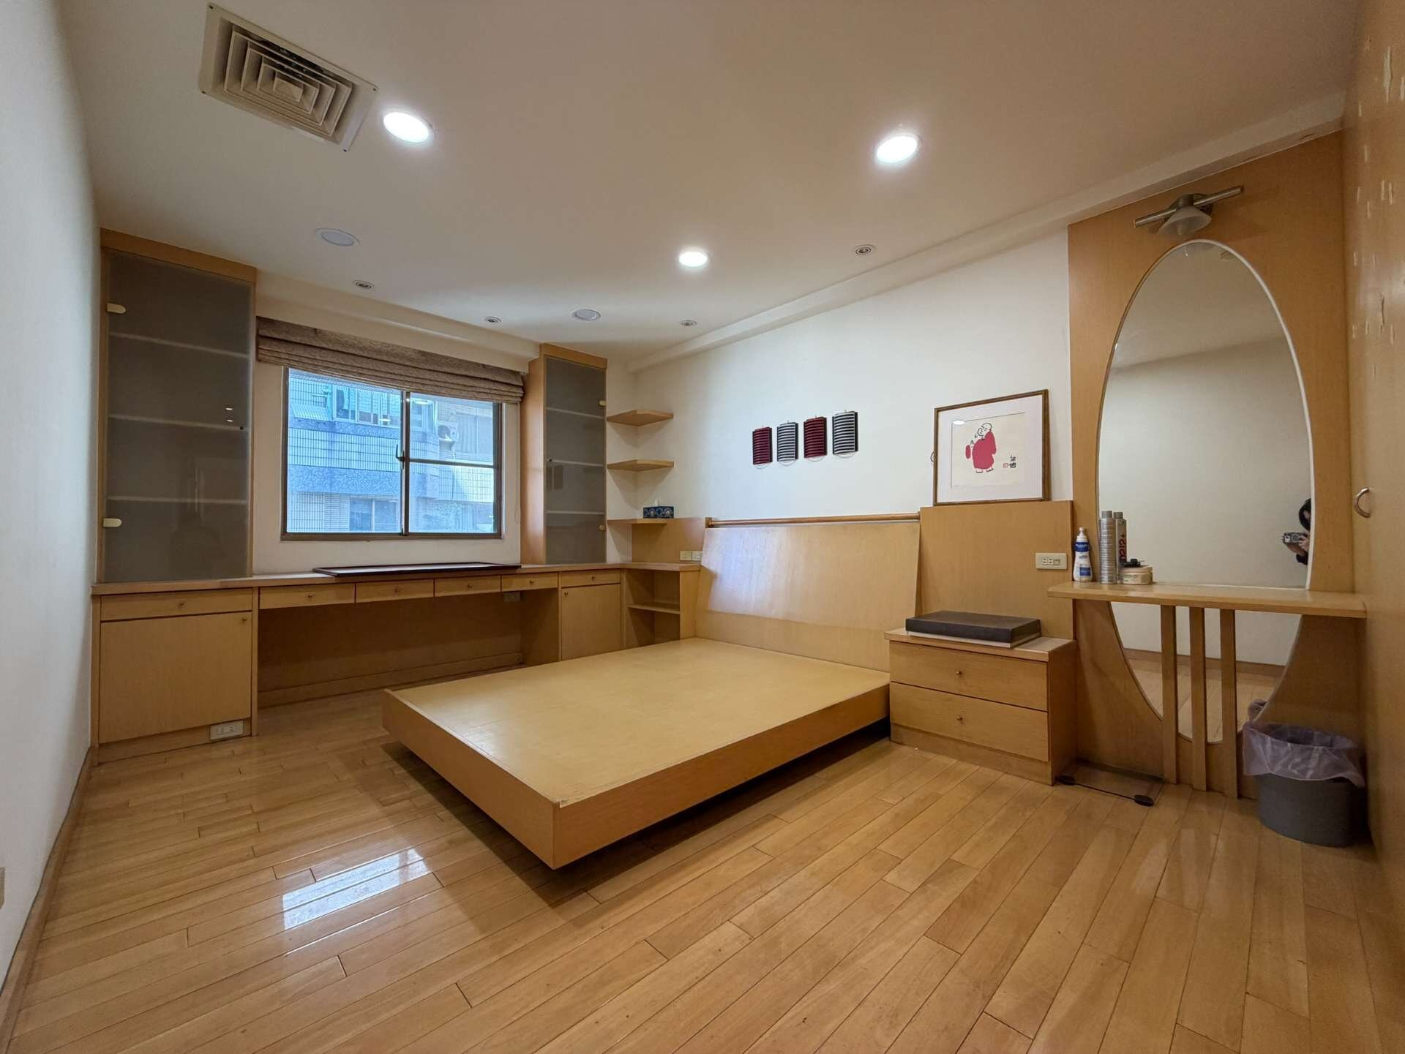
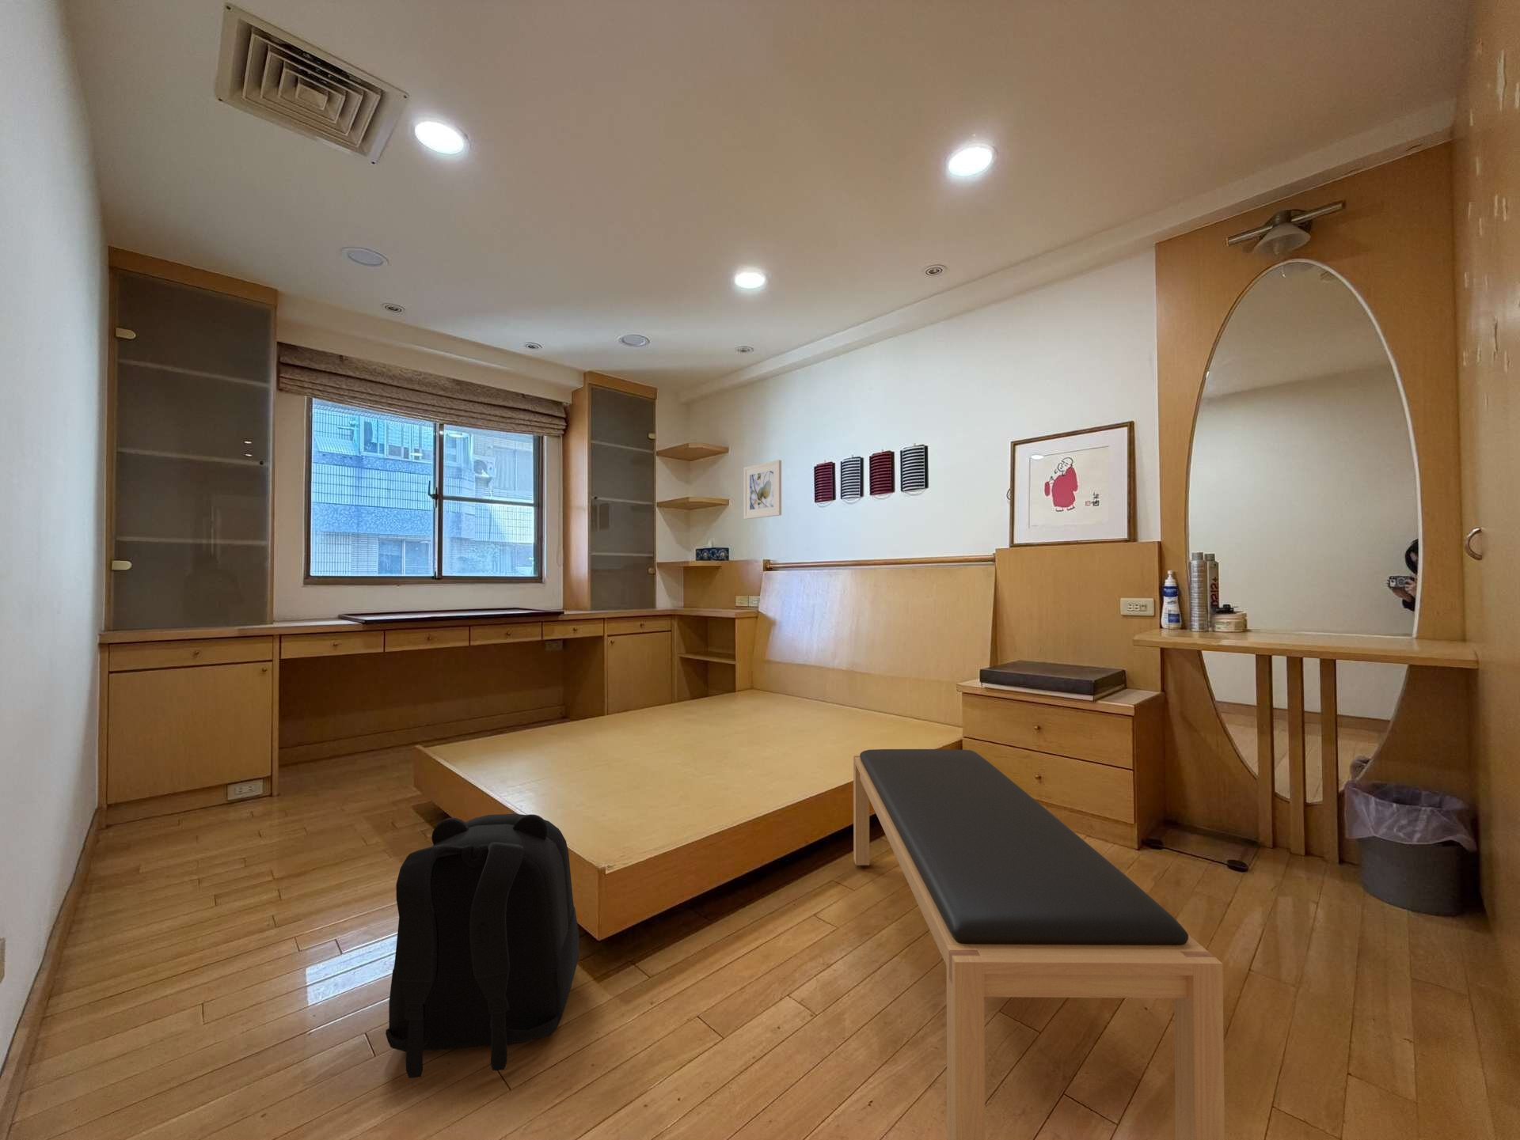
+ bench [853,748,1225,1140]
+ backpack [384,813,580,1079]
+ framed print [743,459,782,520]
